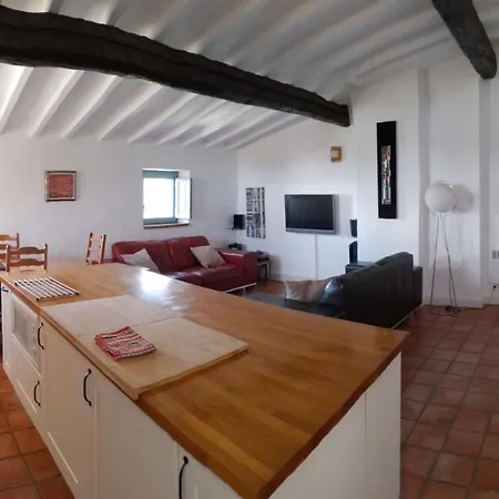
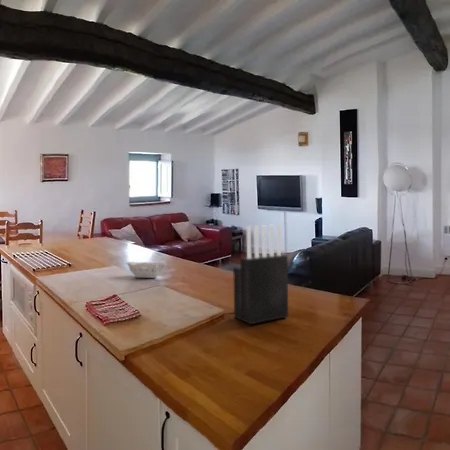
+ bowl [125,261,167,279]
+ knife block [232,224,289,325]
